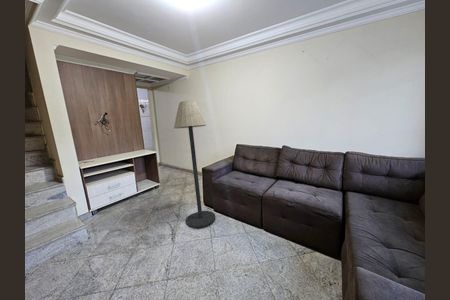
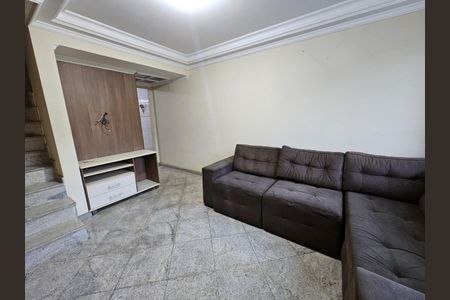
- floor lamp [173,100,216,228]
